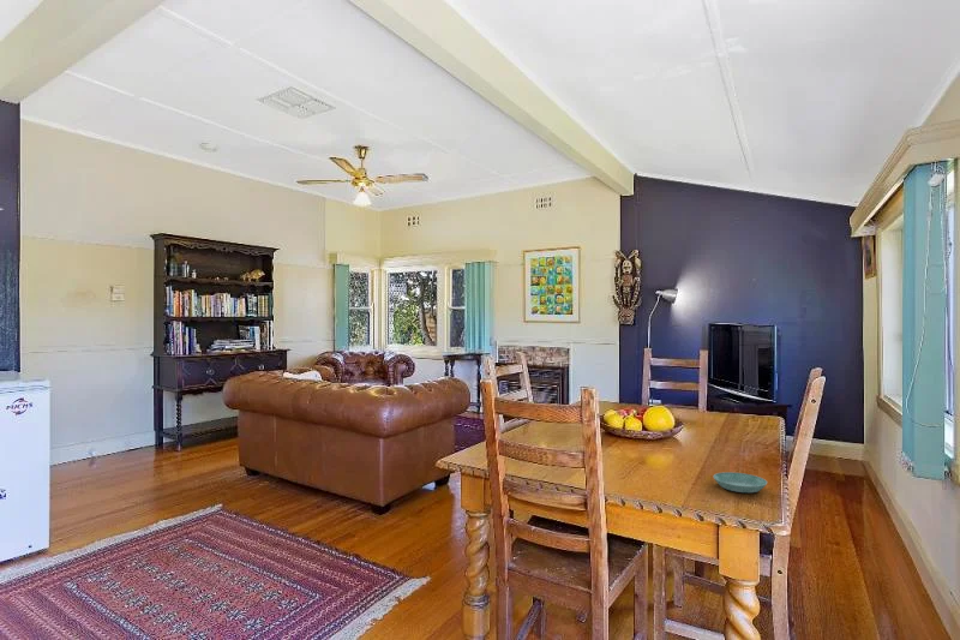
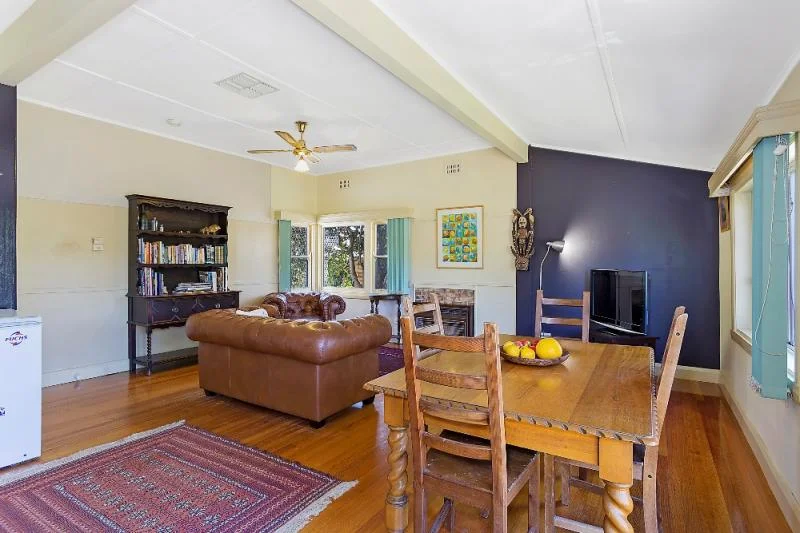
- saucer [713,471,768,494]
